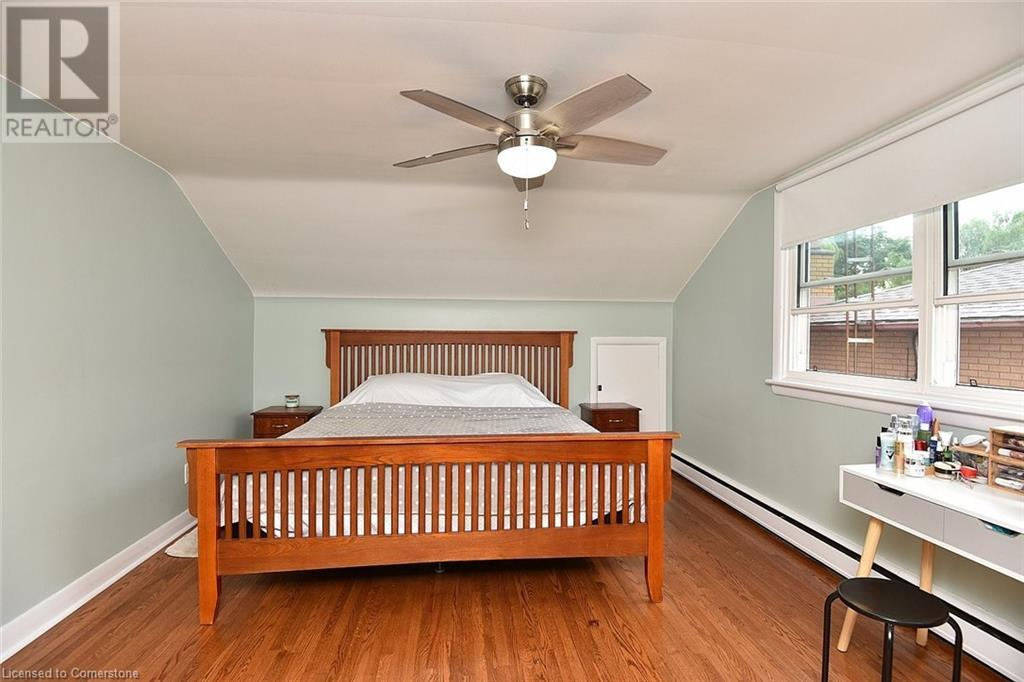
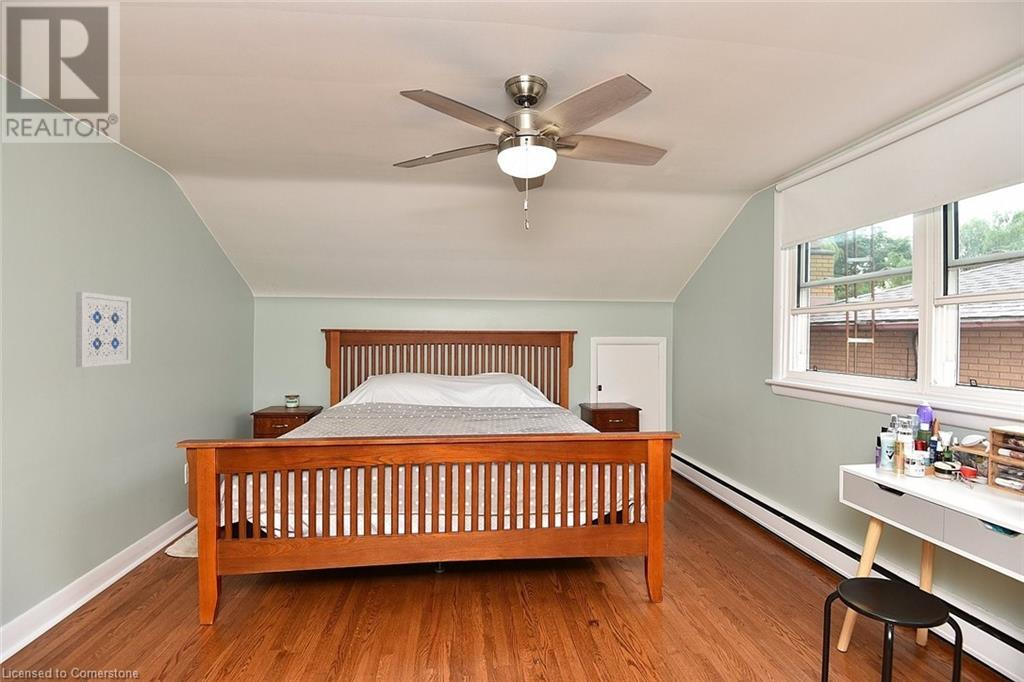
+ wall art [75,291,132,368]
